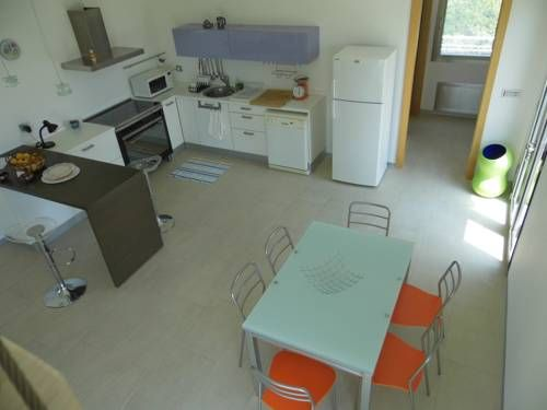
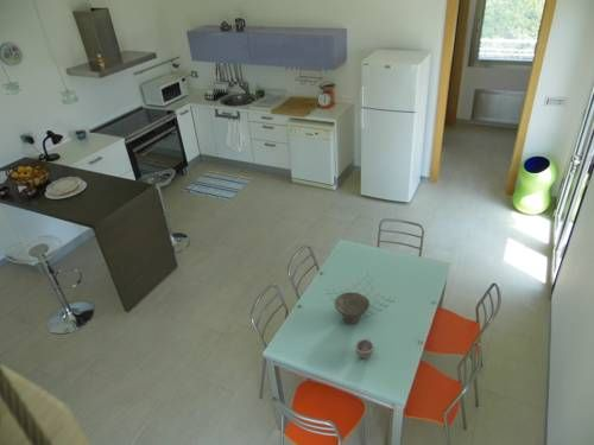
+ bowl [334,292,371,325]
+ cup [354,336,375,360]
